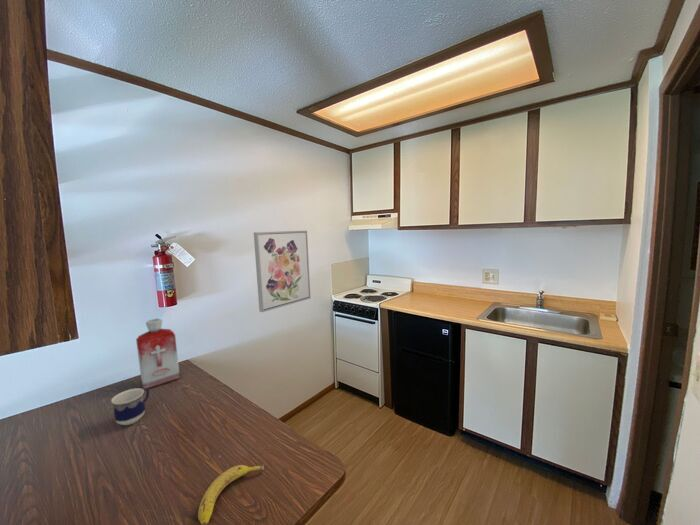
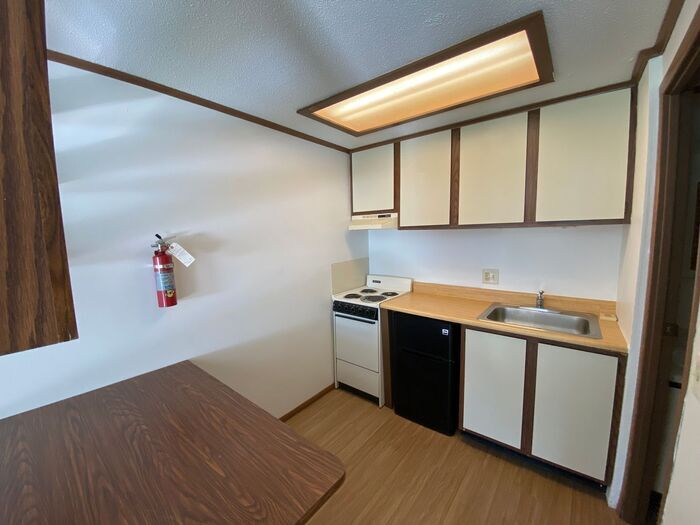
- cup [110,387,150,426]
- bottle [135,318,181,389]
- wall art [253,230,312,313]
- fruit [197,464,265,525]
